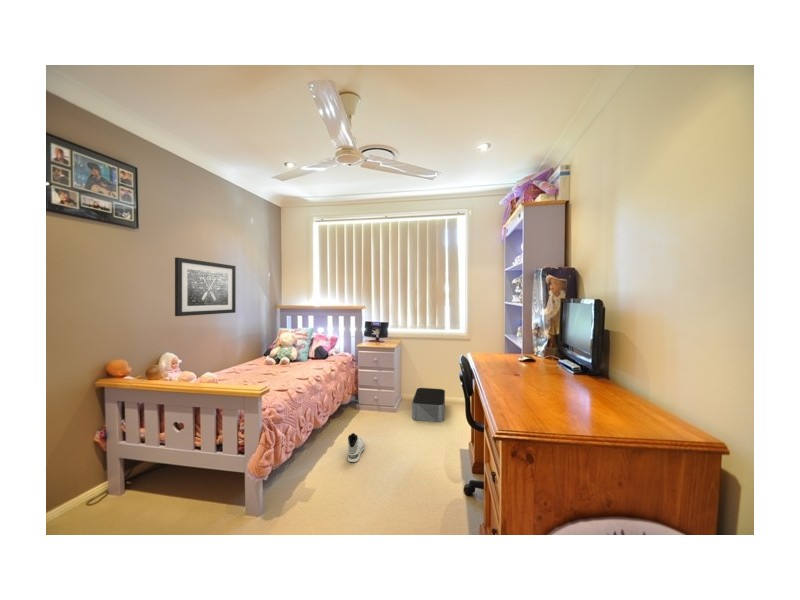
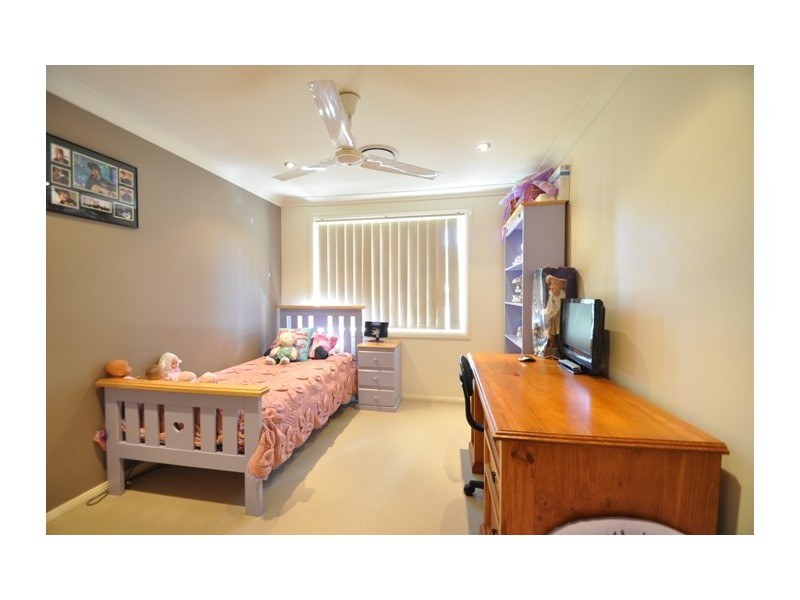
- wall art [174,256,237,317]
- sneaker [347,432,365,464]
- storage bin [411,387,446,423]
